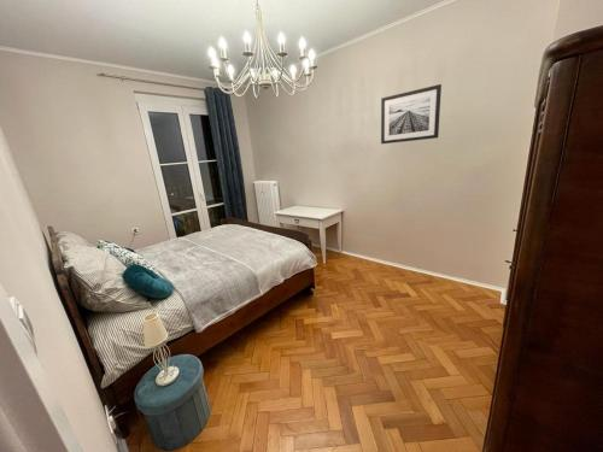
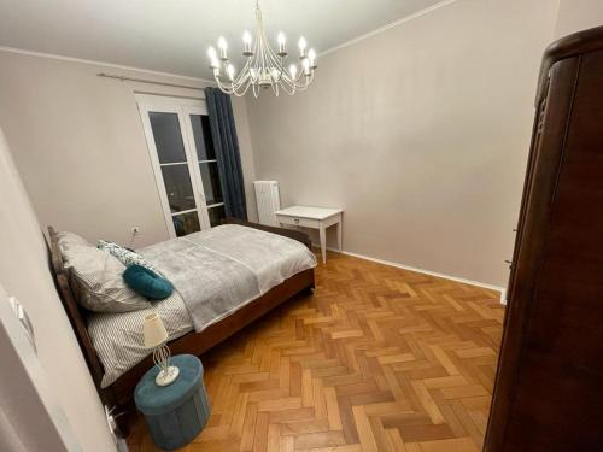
- wall art [380,83,443,145]
